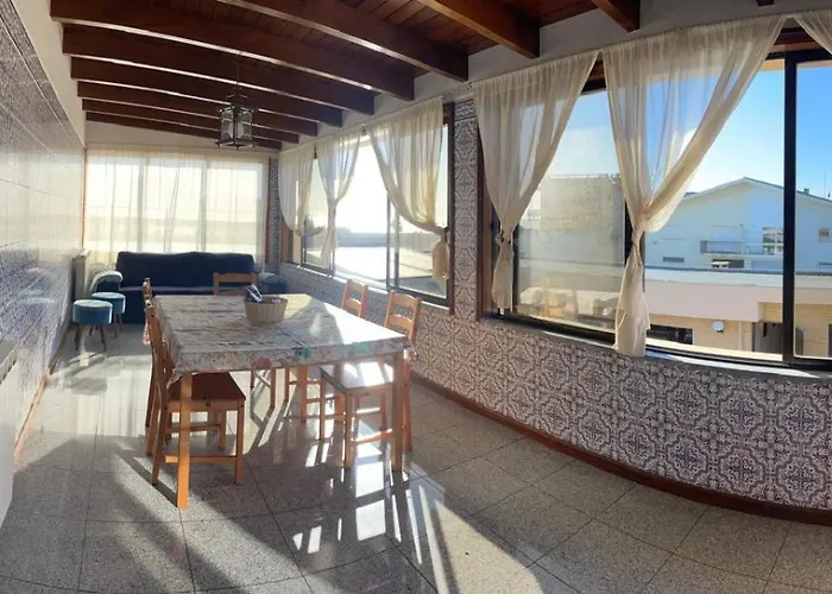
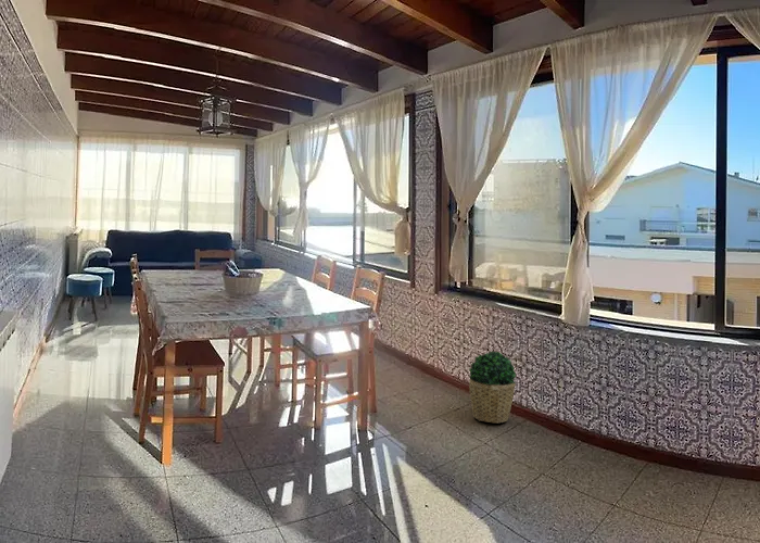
+ potted plant [468,351,517,424]
